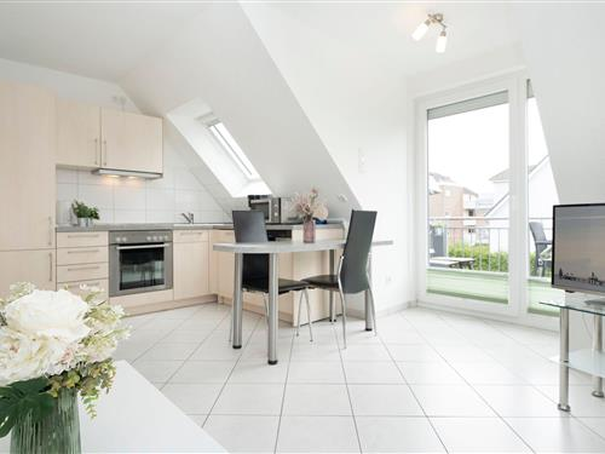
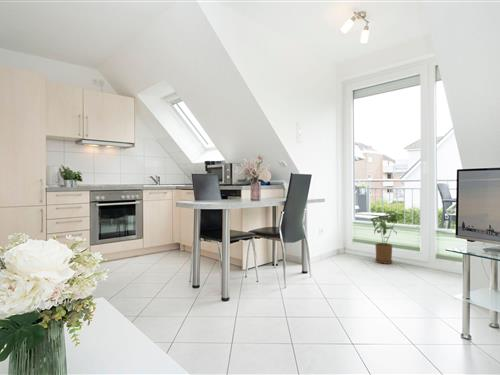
+ house plant [372,210,406,265]
